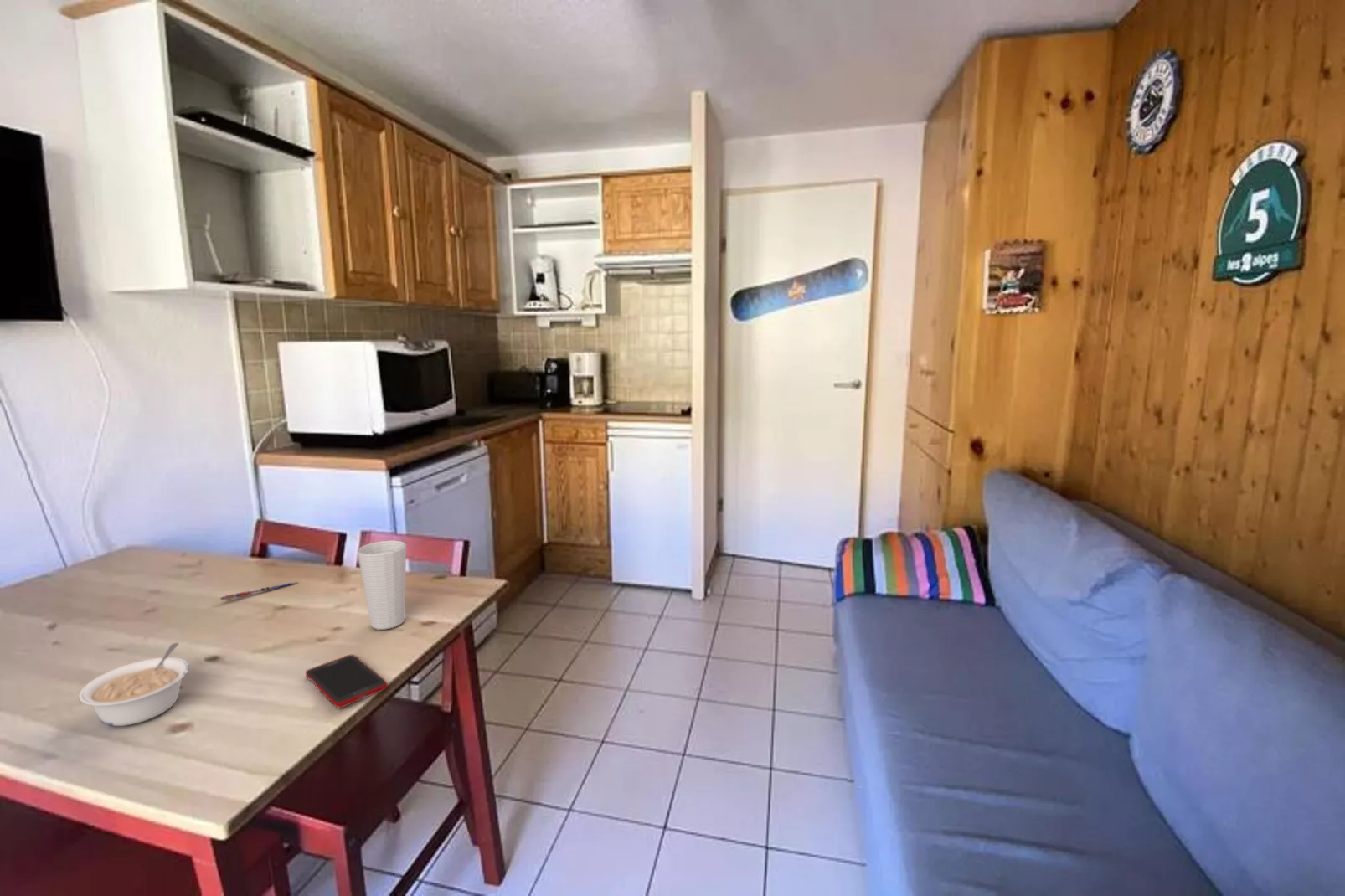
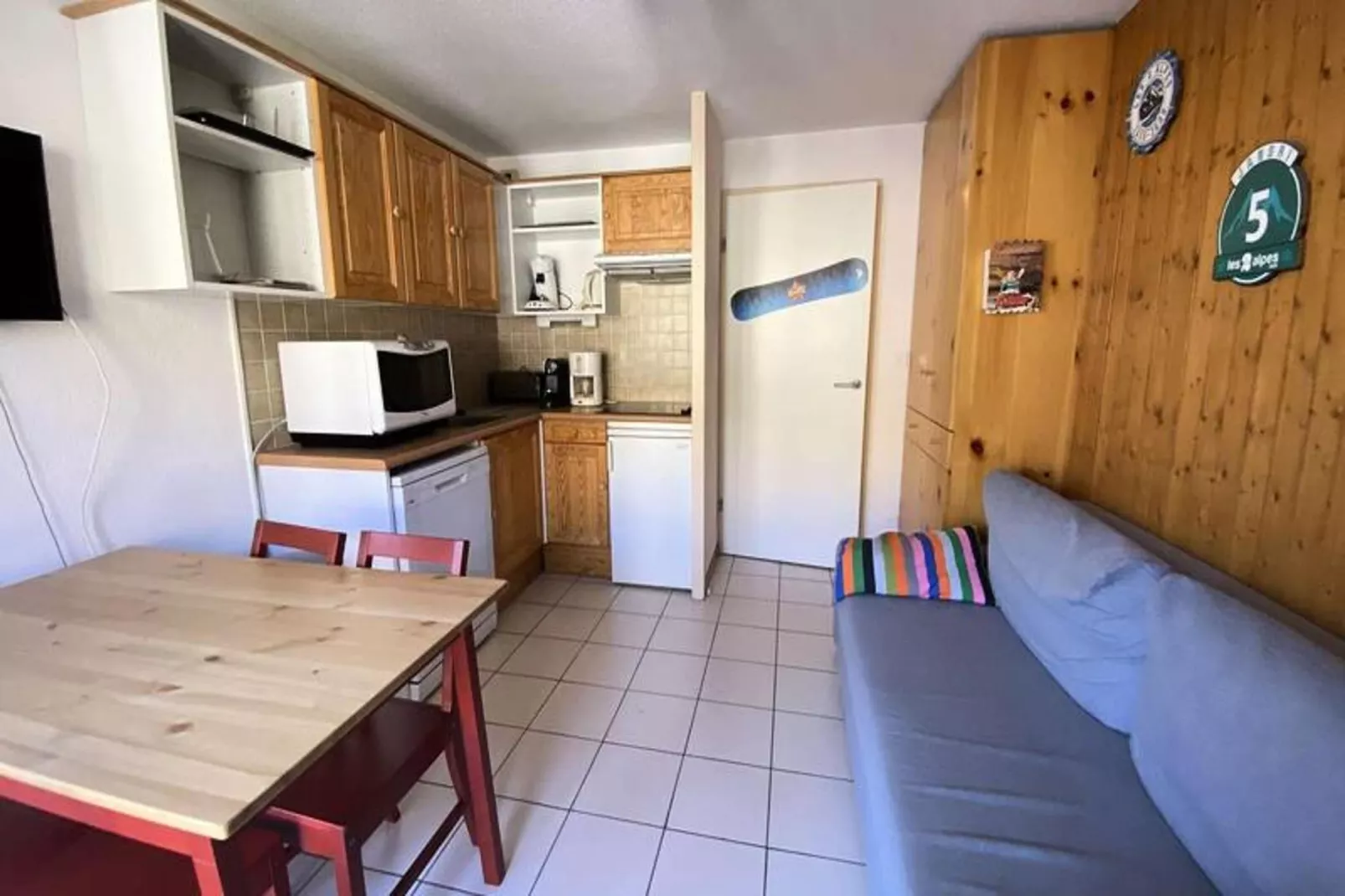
- cup [356,539,407,631]
- legume [78,642,190,727]
- cell phone [305,654,389,708]
- pen [219,581,298,601]
